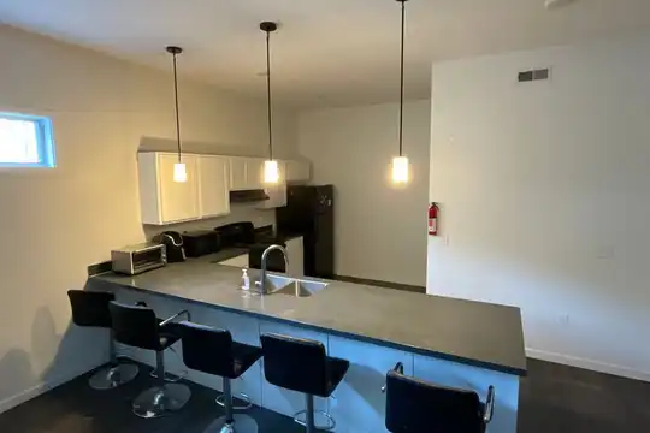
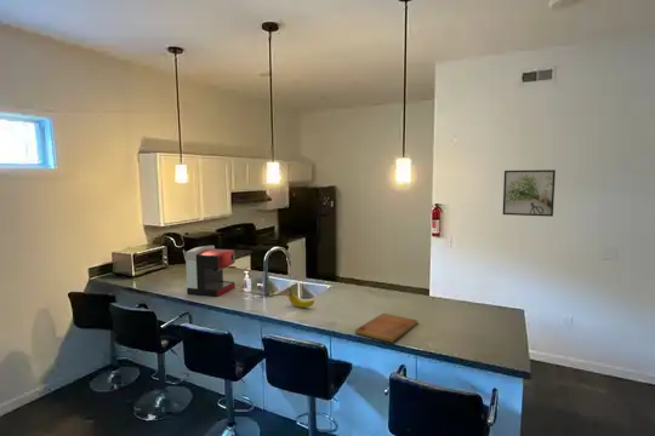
+ coffee maker [184,245,238,298]
+ fruit [287,287,315,309]
+ cutting board [354,312,418,344]
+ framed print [502,168,557,218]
